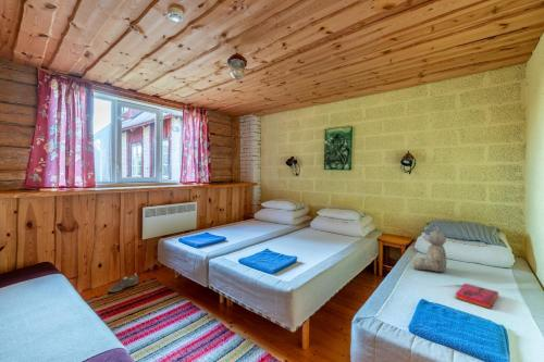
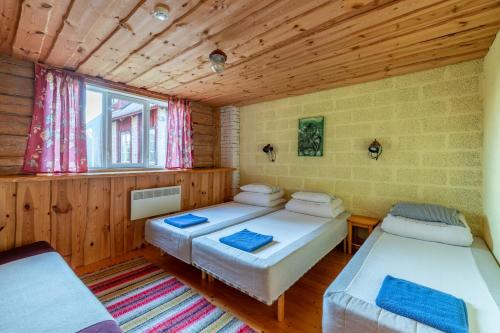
- hardback book [455,283,499,310]
- sneaker [108,273,139,294]
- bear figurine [411,225,447,273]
